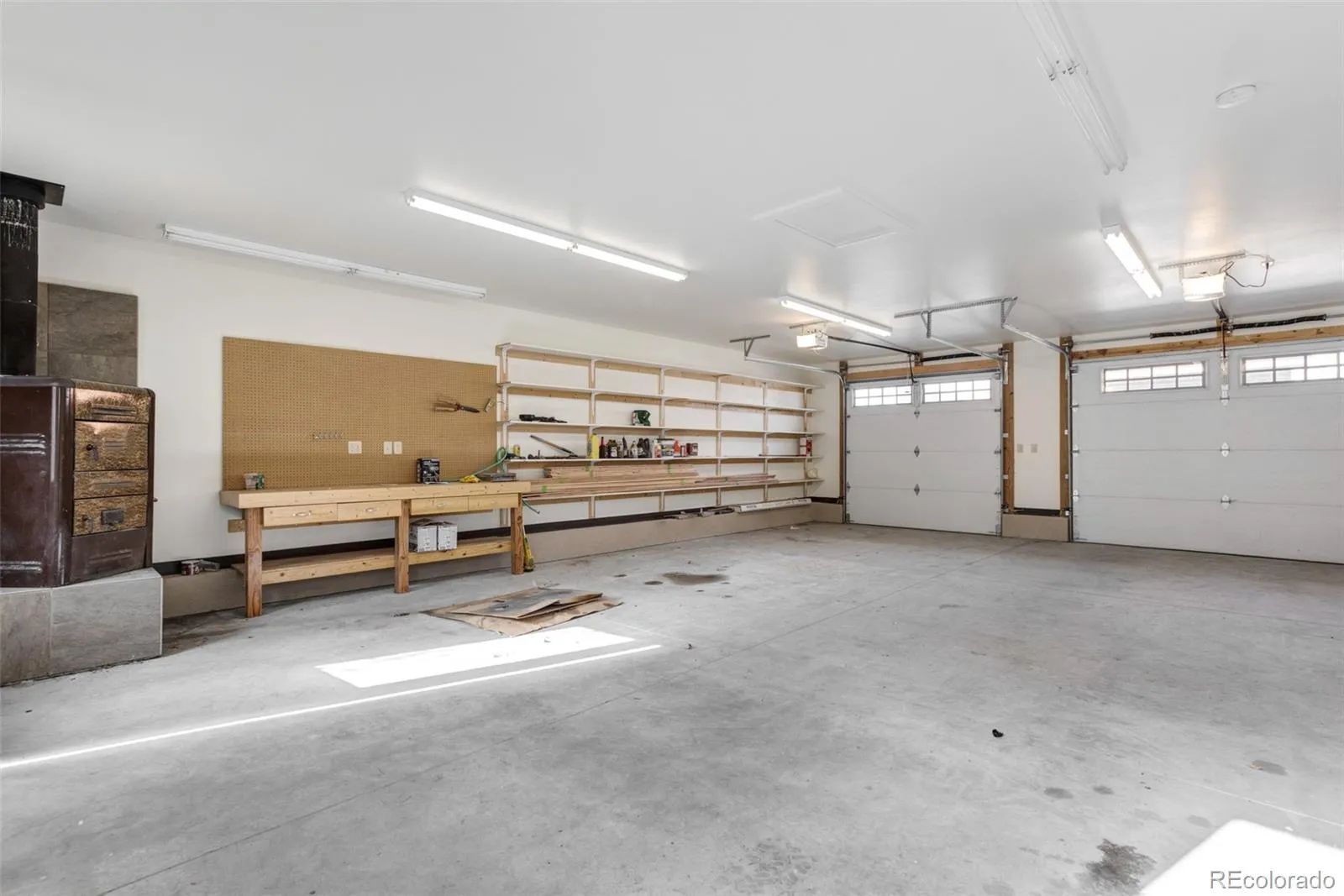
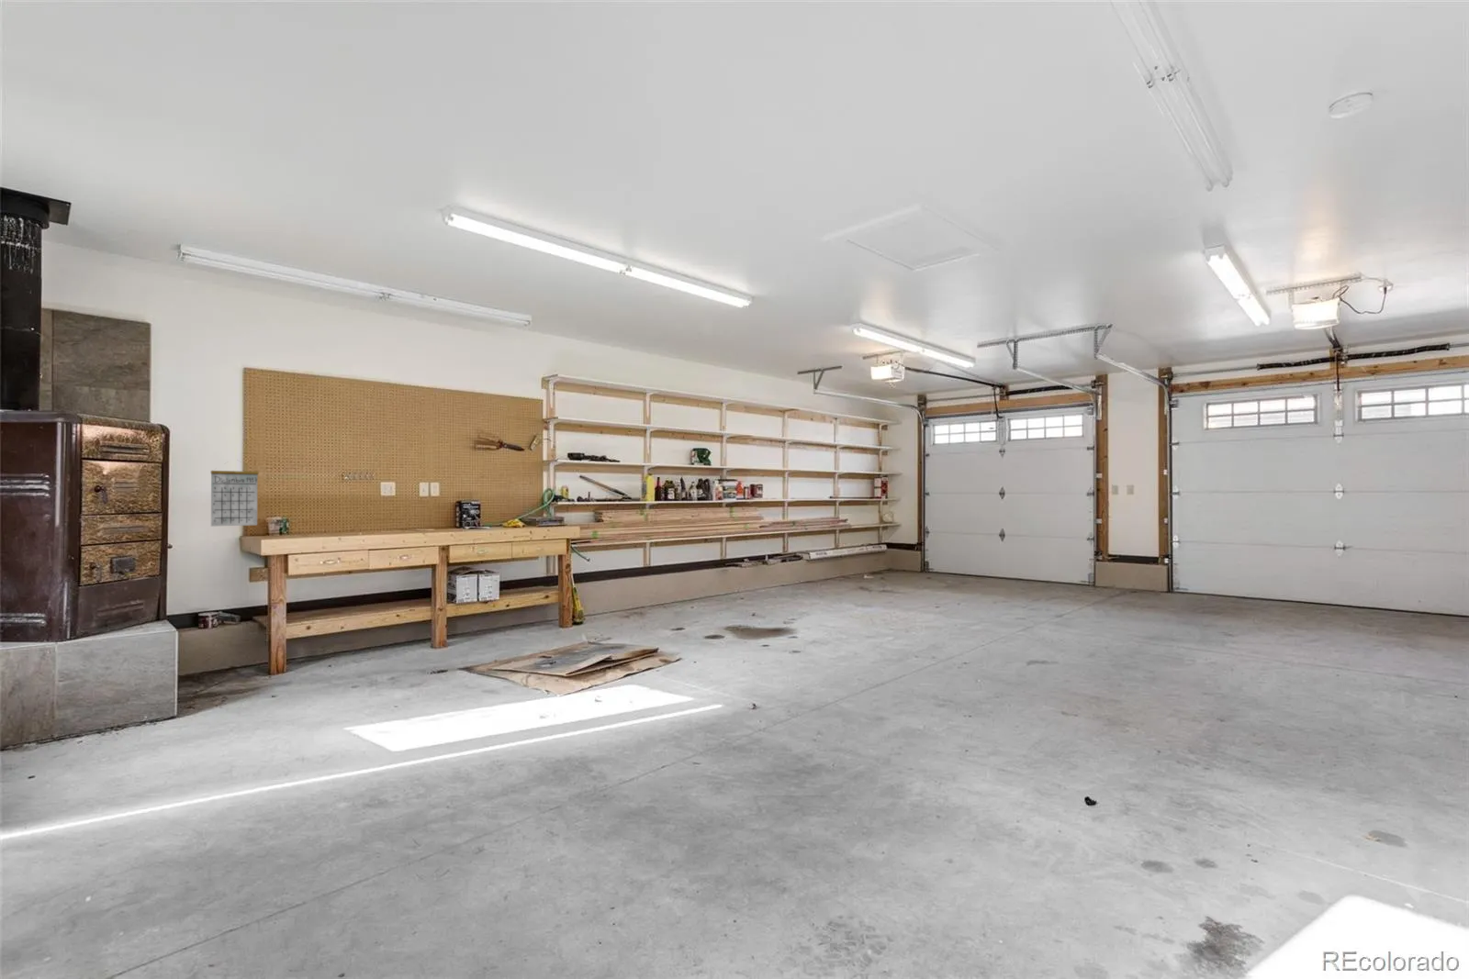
+ calendar [210,460,259,528]
